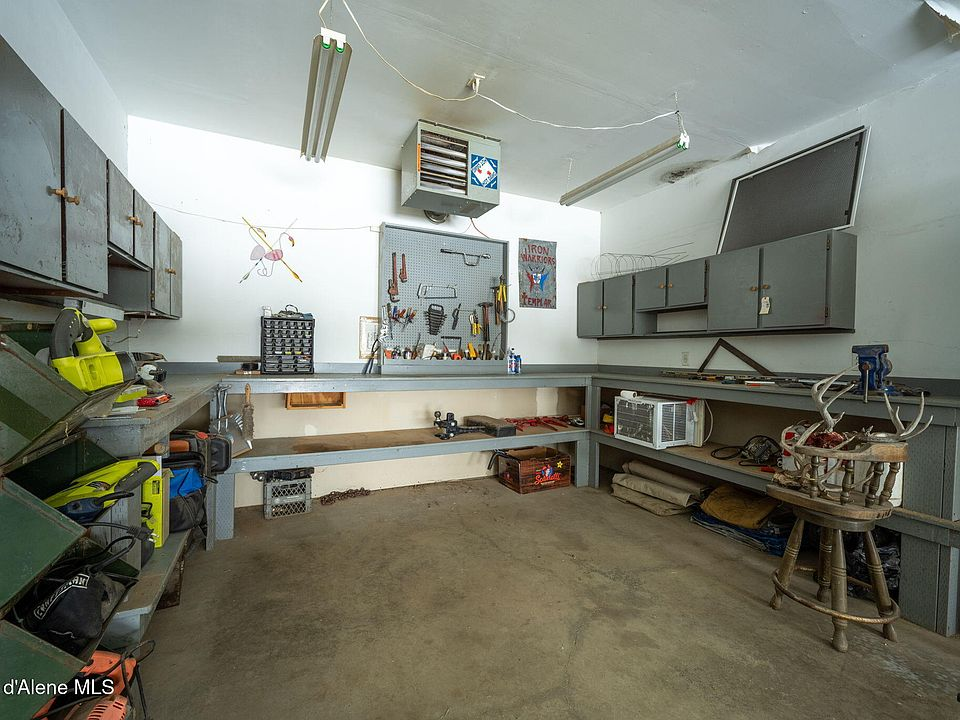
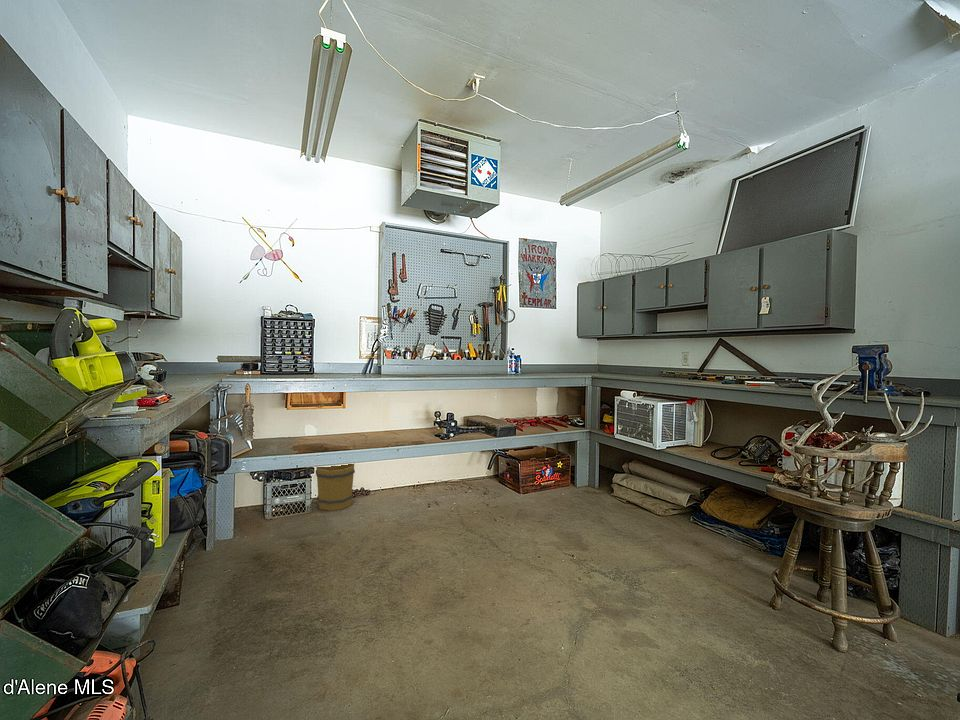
+ bucket [315,463,356,512]
